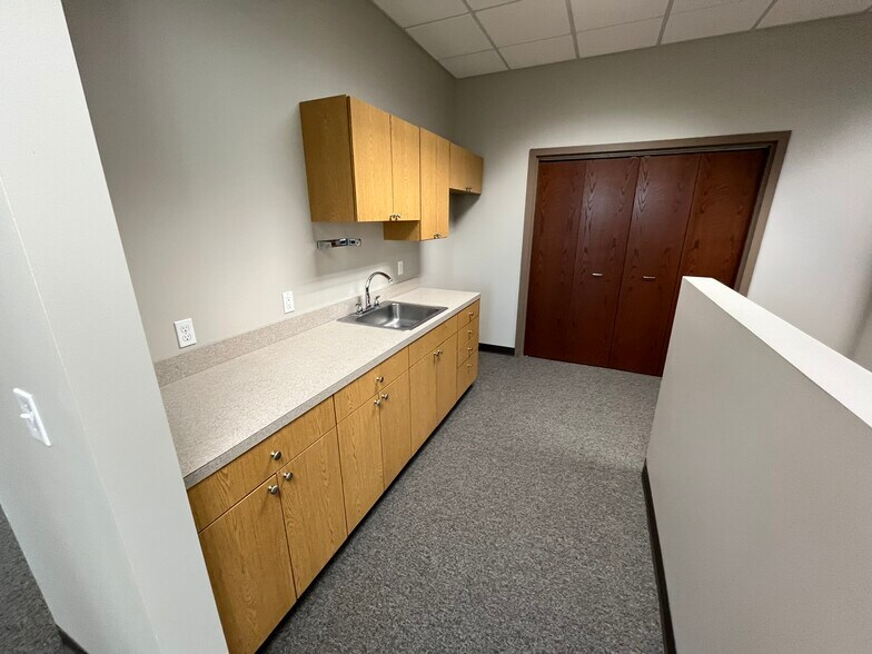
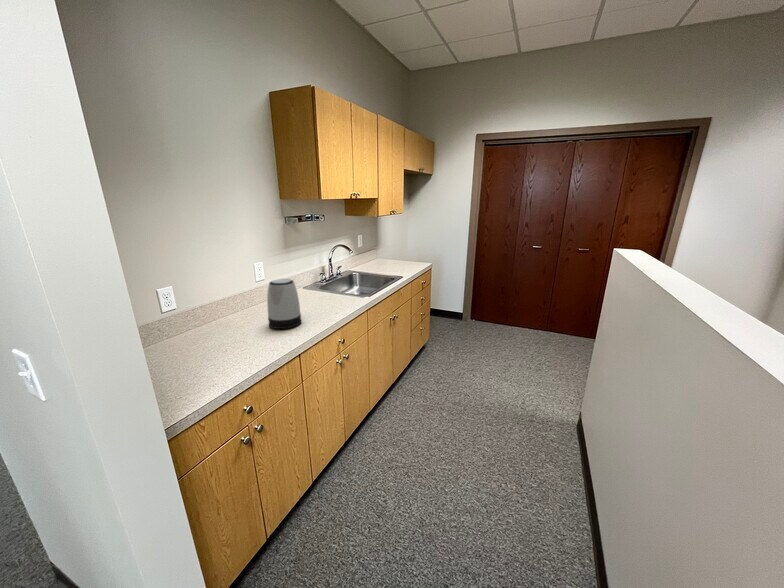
+ kettle [266,278,302,330]
